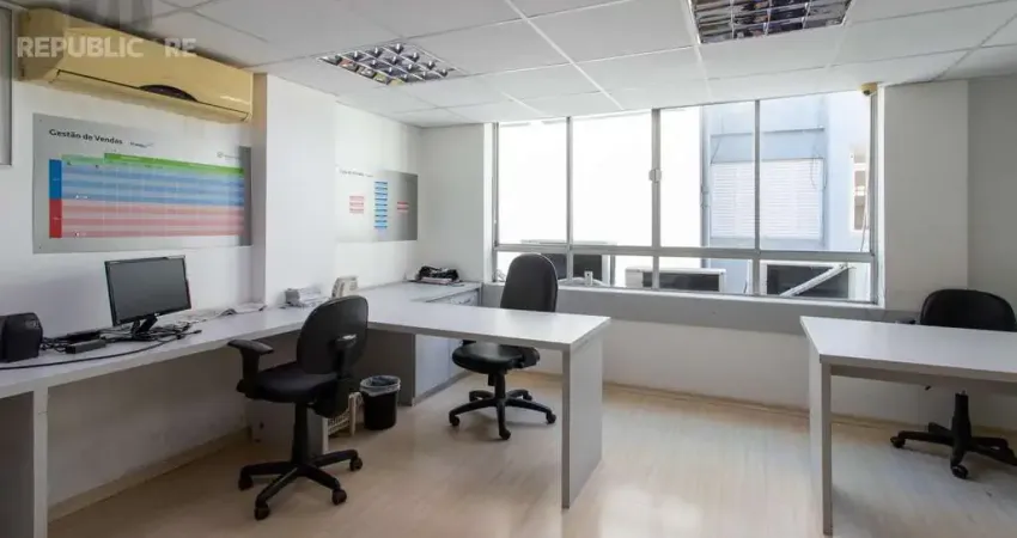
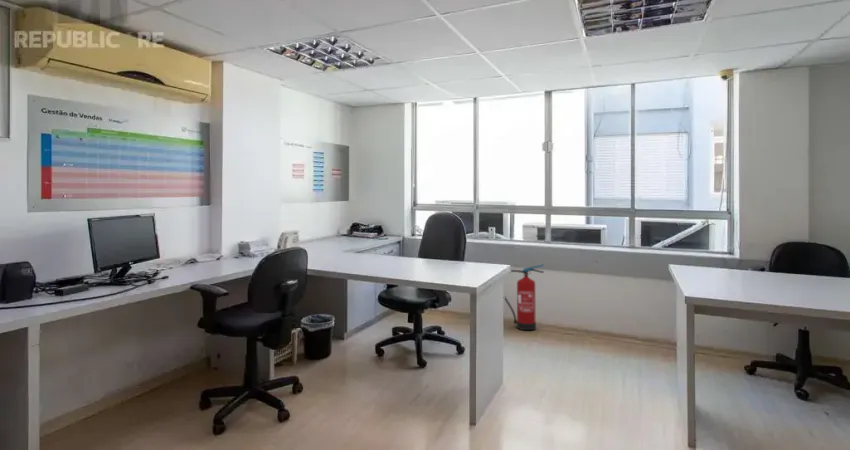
+ fire extinguisher [504,263,545,331]
